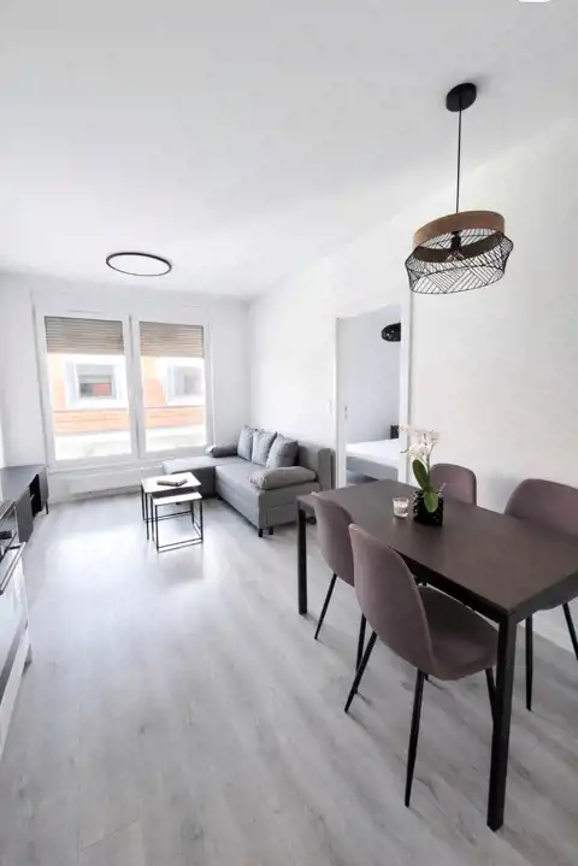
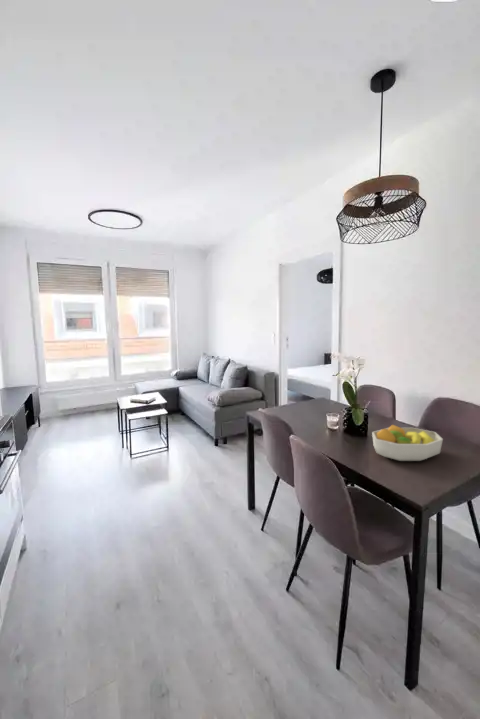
+ fruit bowl [371,424,444,462]
